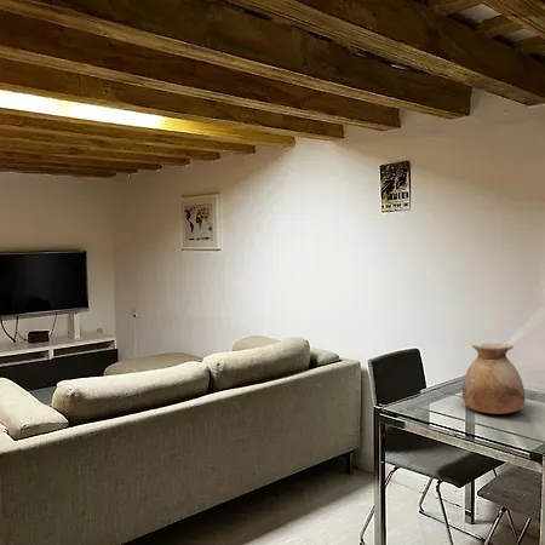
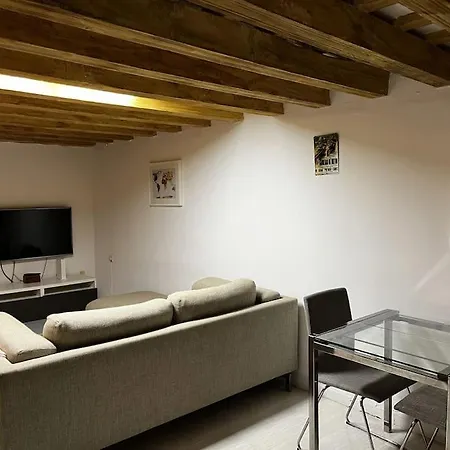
- vase [461,342,526,415]
